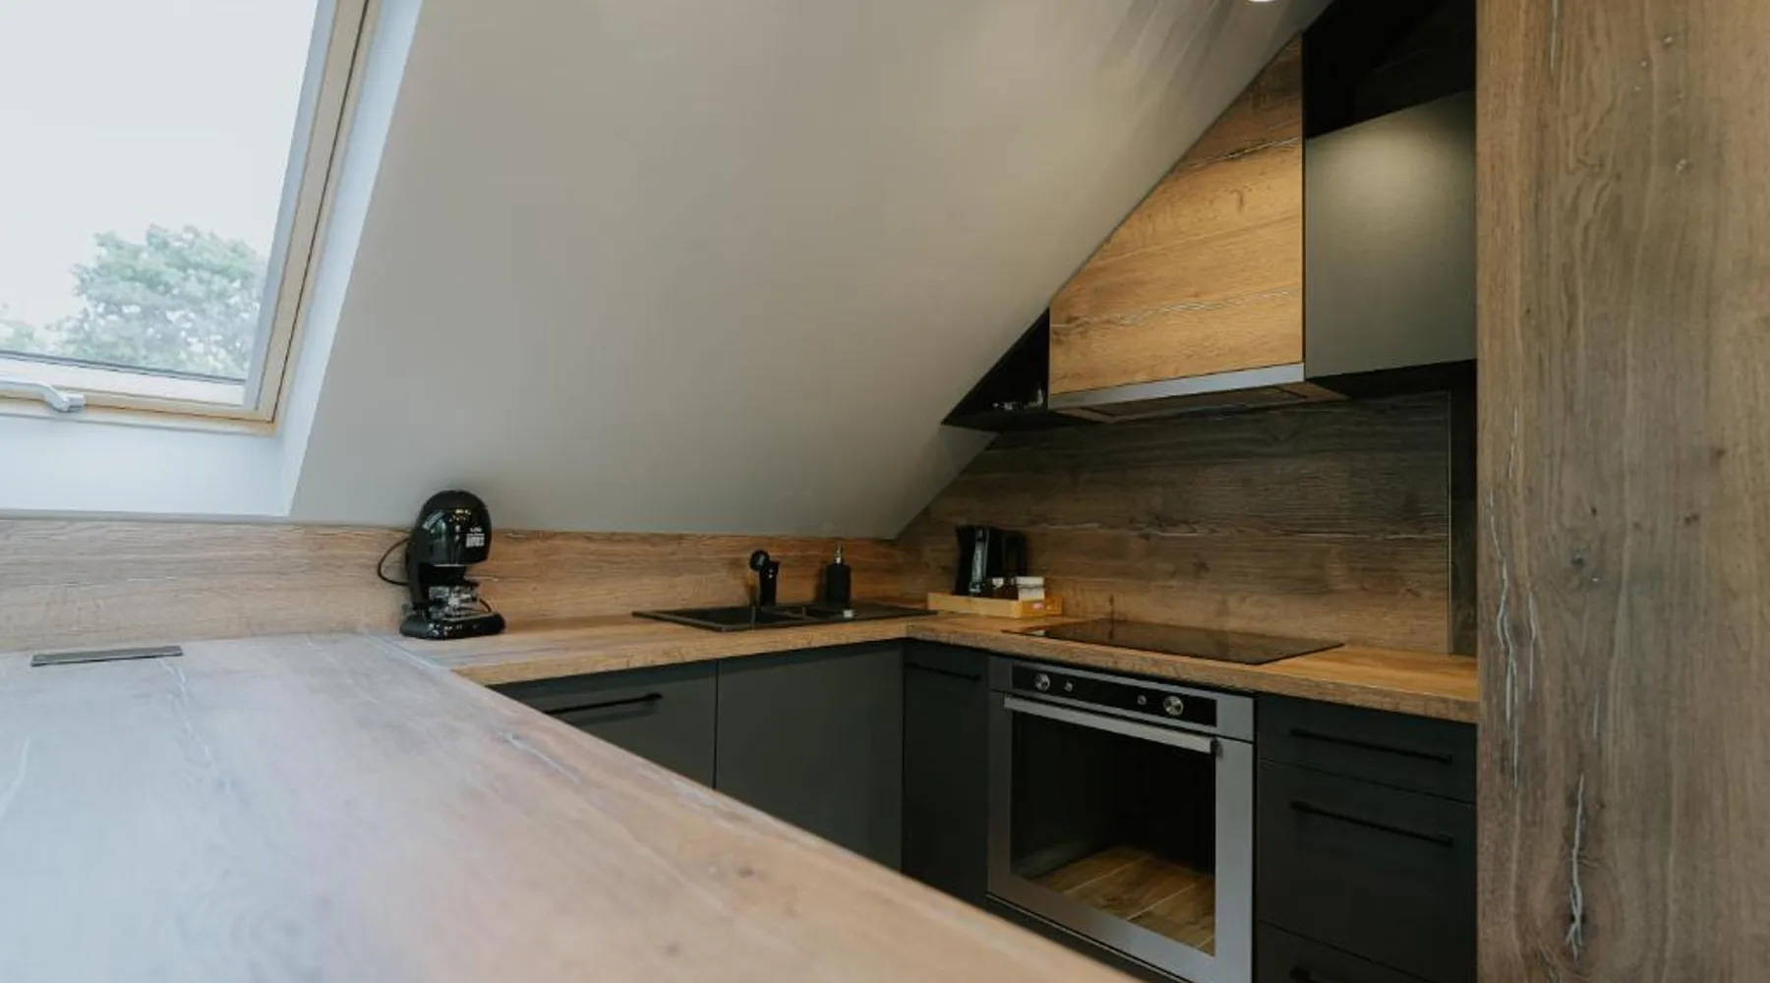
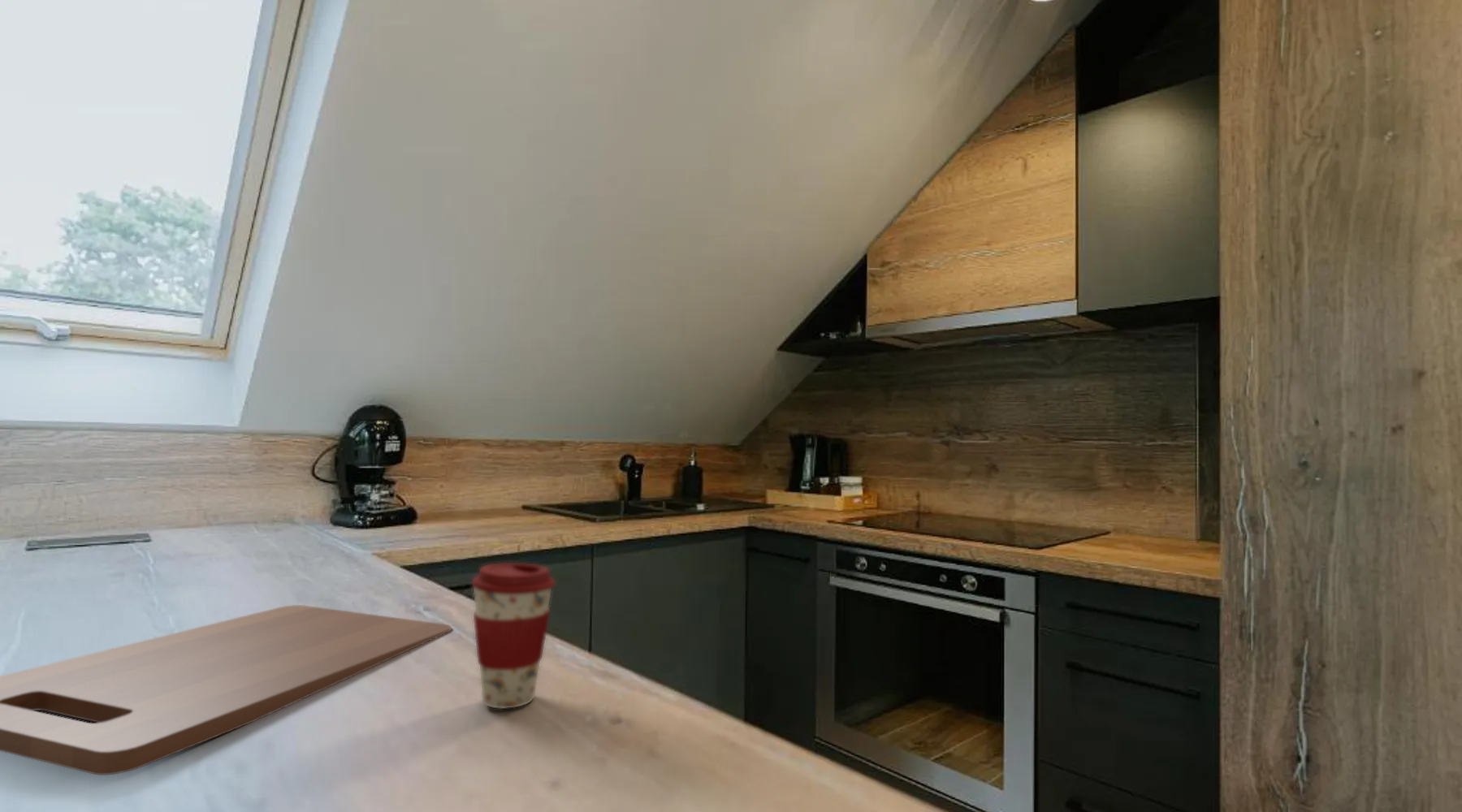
+ cutting board [0,604,452,775]
+ coffee cup [471,562,556,710]
